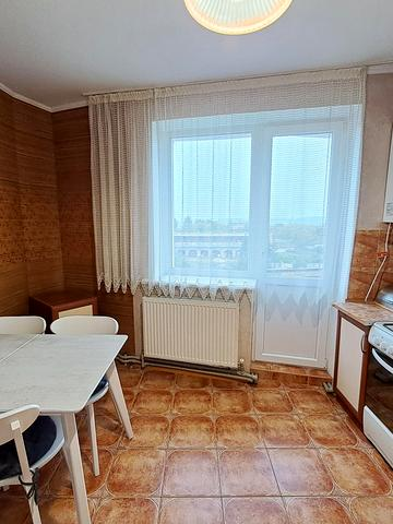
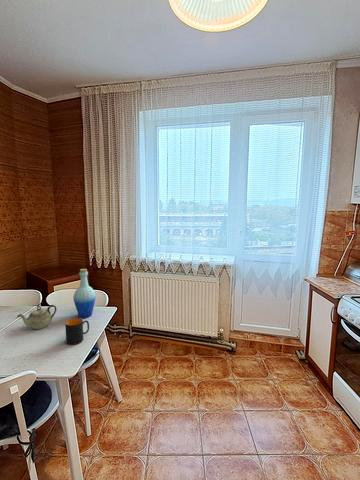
+ mug [64,317,90,346]
+ bottle [72,268,97,319]
+ teapot [16,304,57,330]
